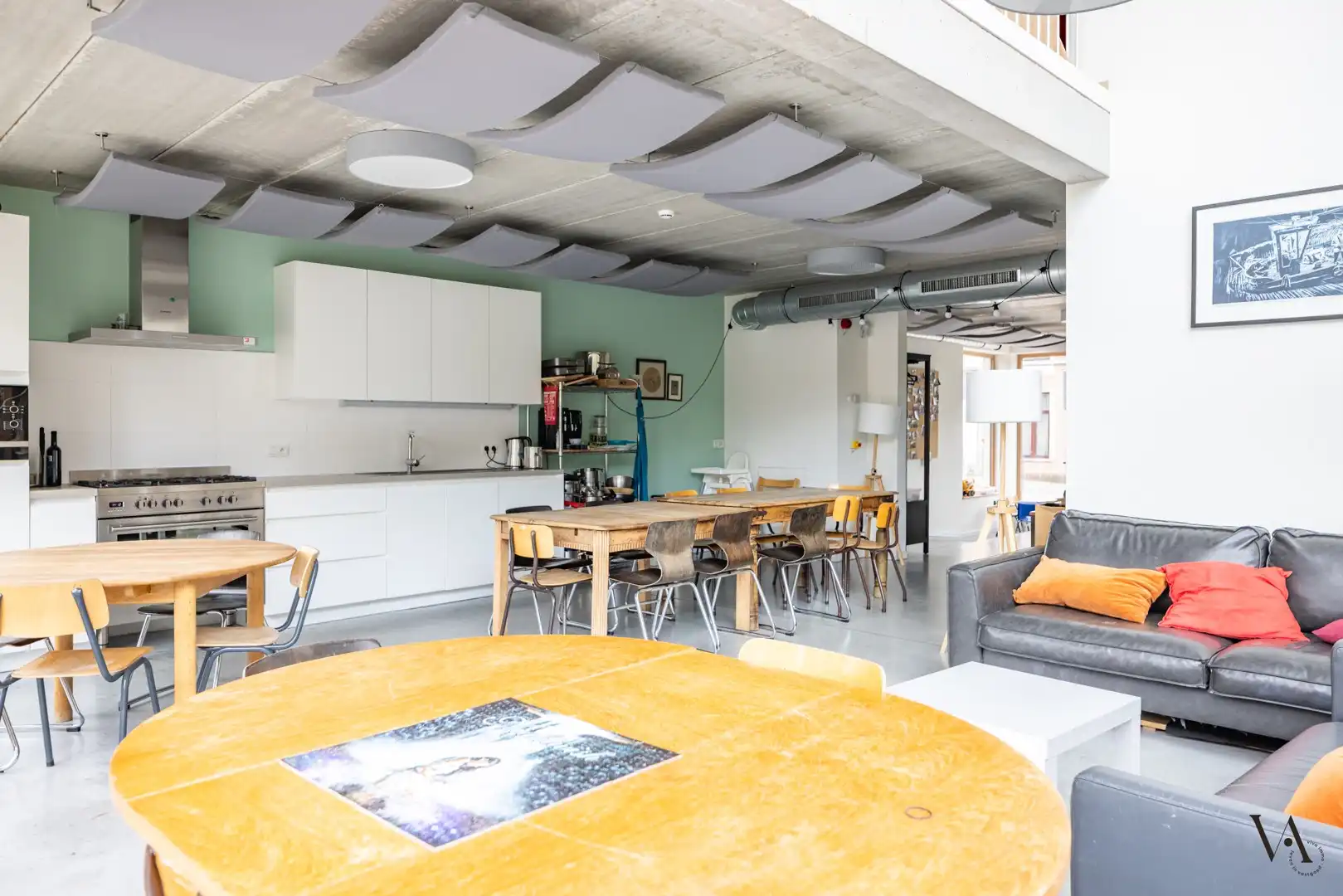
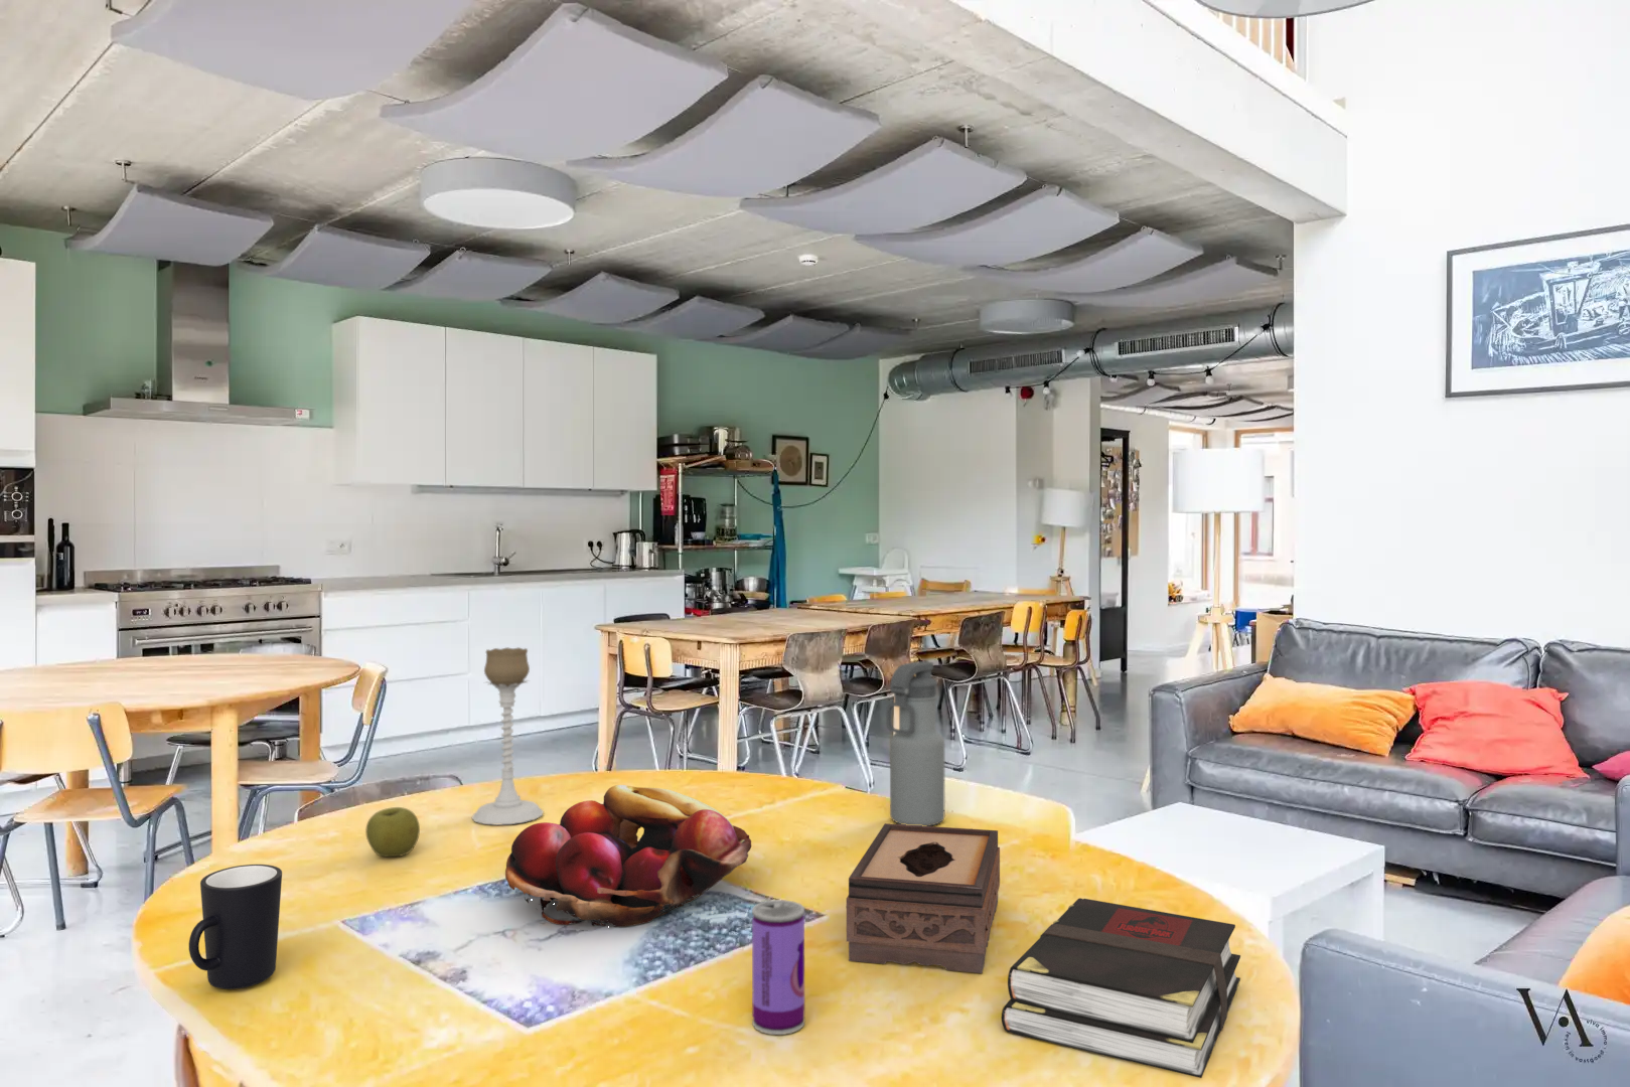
+ fruit basket [505,784,752,928]
+ water bottle [885,660,945,826]
+ book [1001,897,1242,1079]
+ tissue box [846,823,1001,974]
+ beverage can [751,899,806,1036]
+ mug [188,864,283,990]
+ apple [364,807,421,858]
+ candle holder [471,647,545,826]
